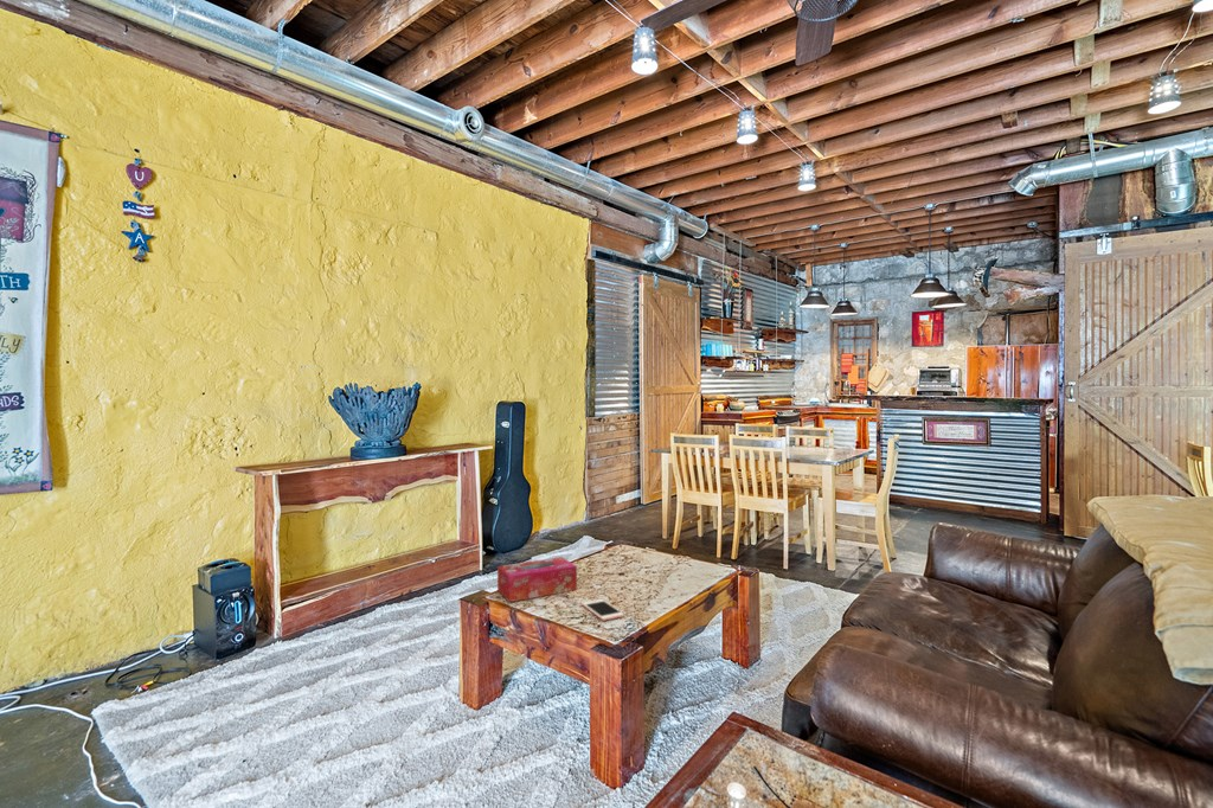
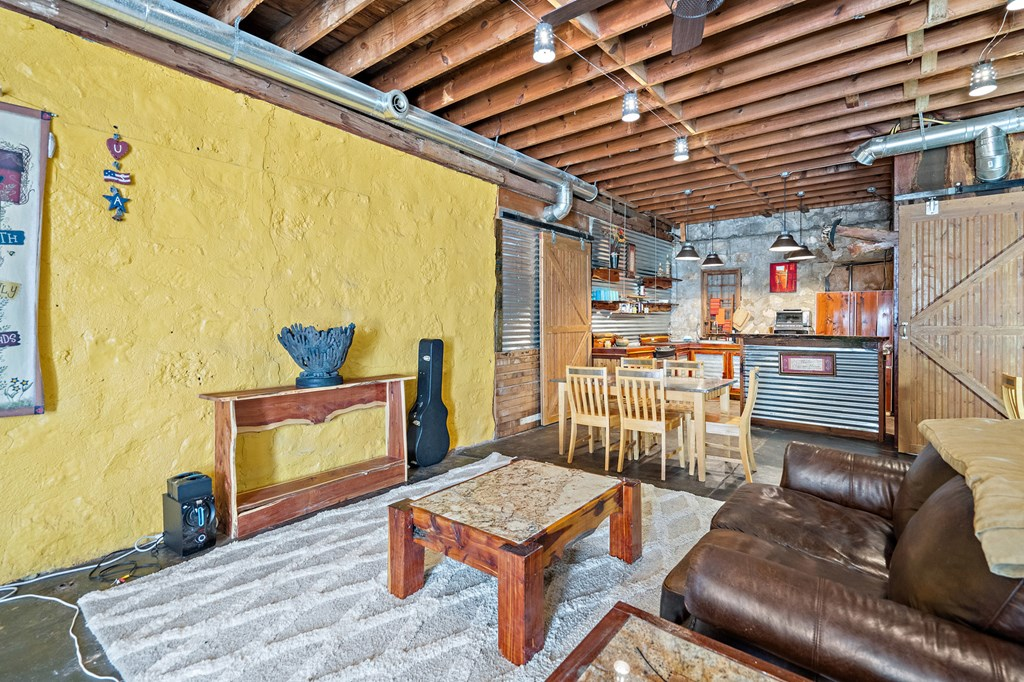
- cell phone [580,598,625,622]
- tissue box [496,556,578,603]
